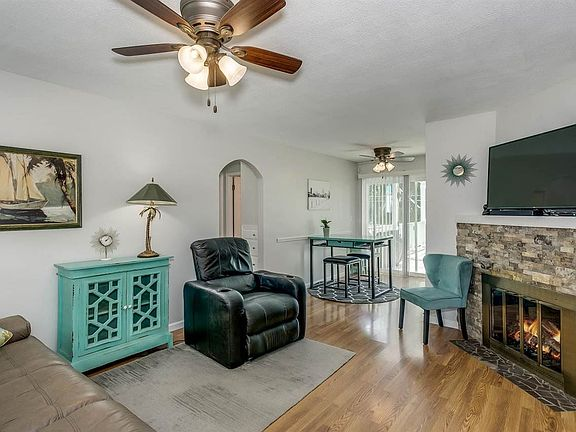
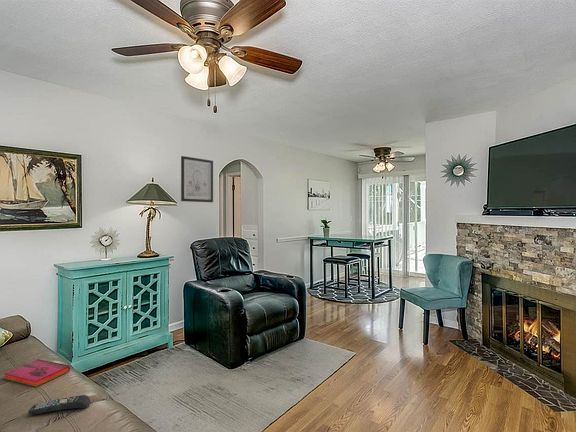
+ remote control [27,394,92,416]
+ hardback book [3,358,71,388]
+ wall art [180,155,214,203]
